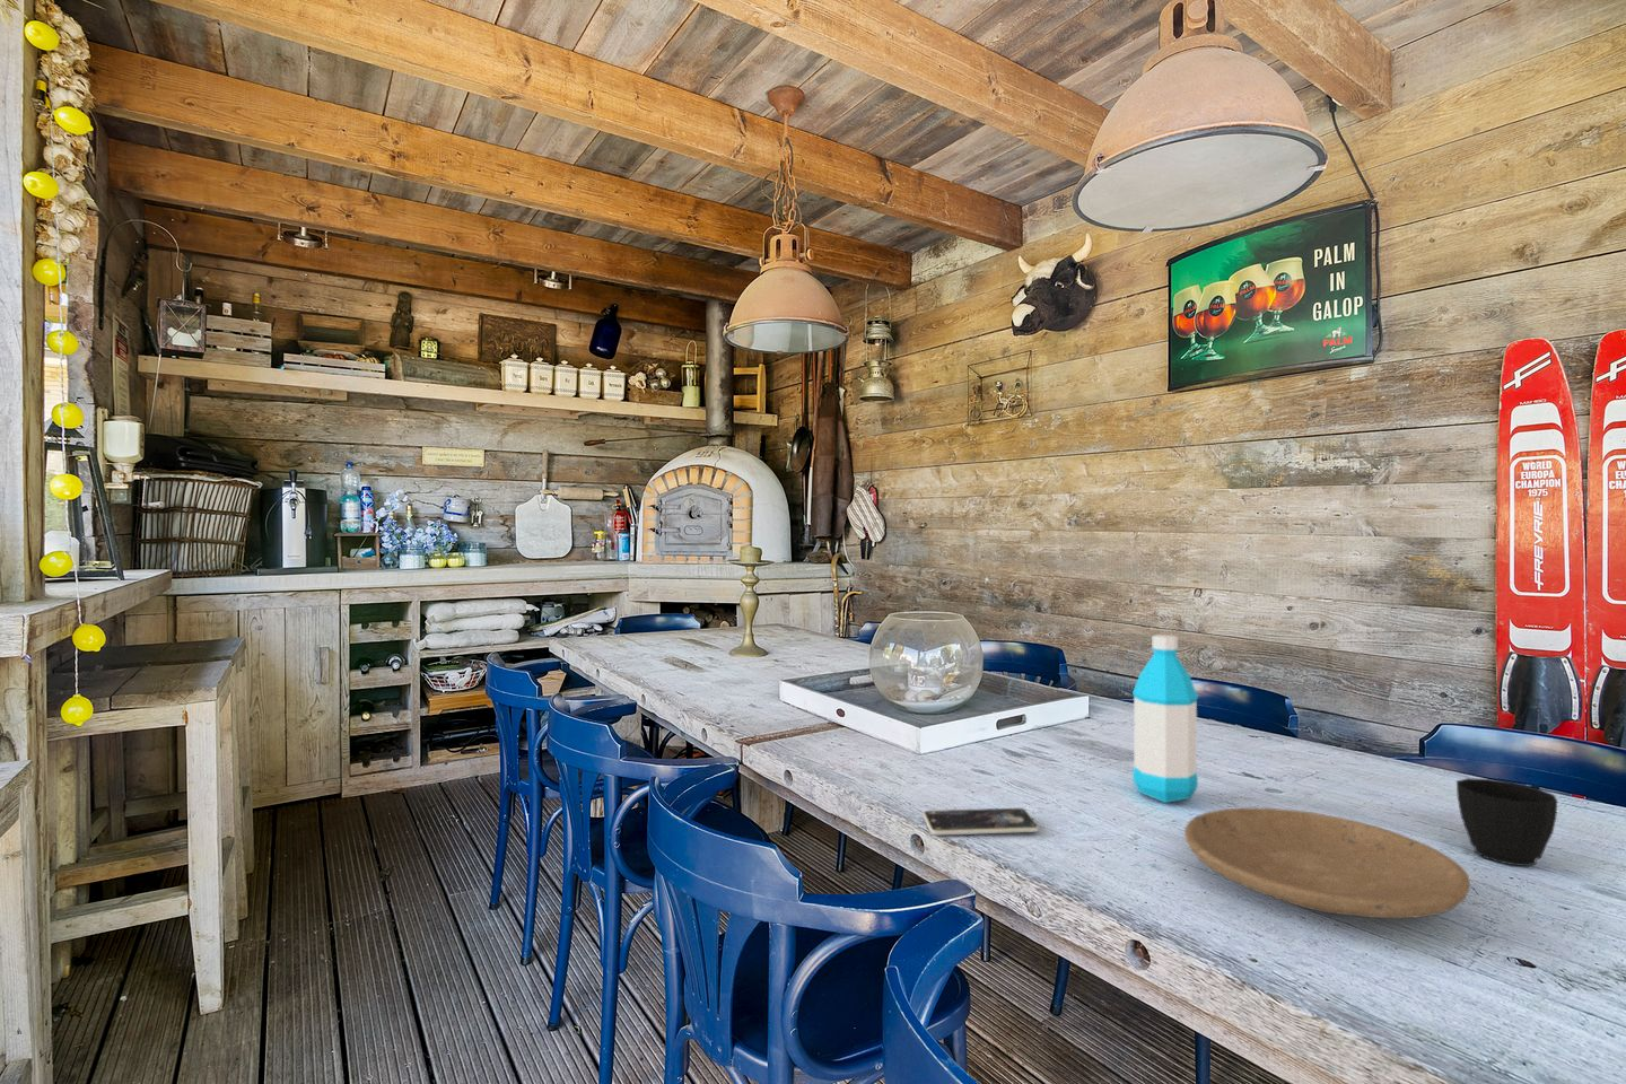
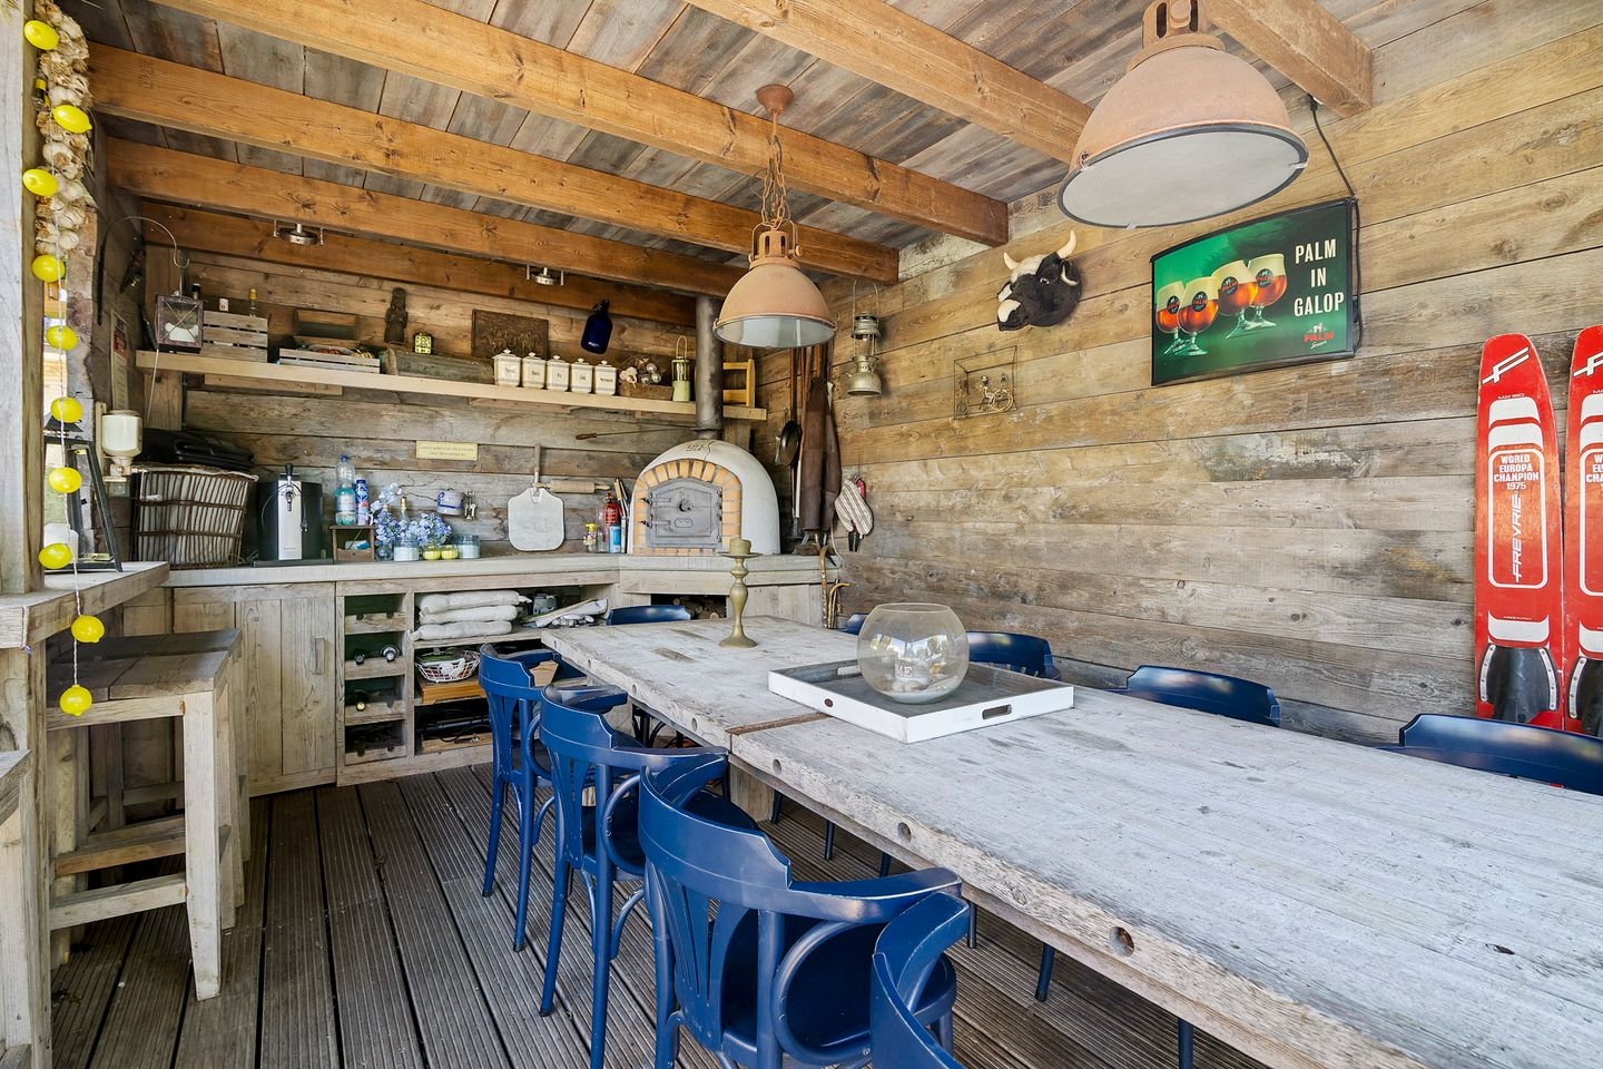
- plate [1183,807,1471,919]
- smartphone [922,807,1040,837]
- water bottle [1131,634,1199,805]
- cup [1455,777,1558,867]
